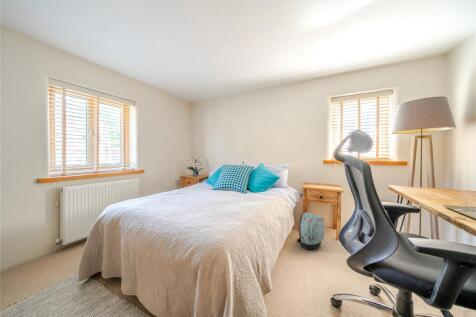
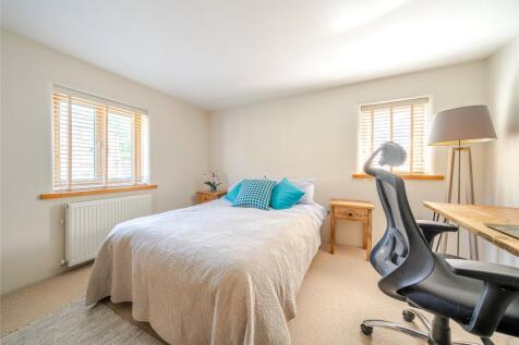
- backpack [296,212,326,250]
